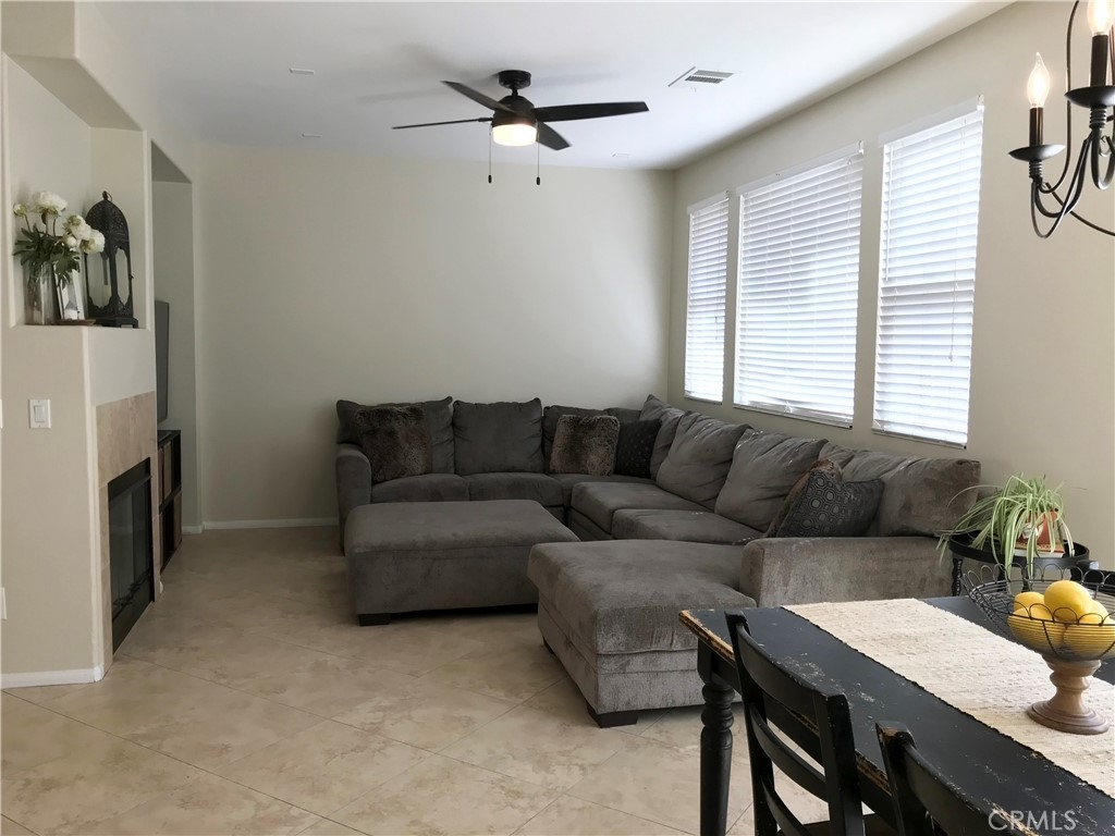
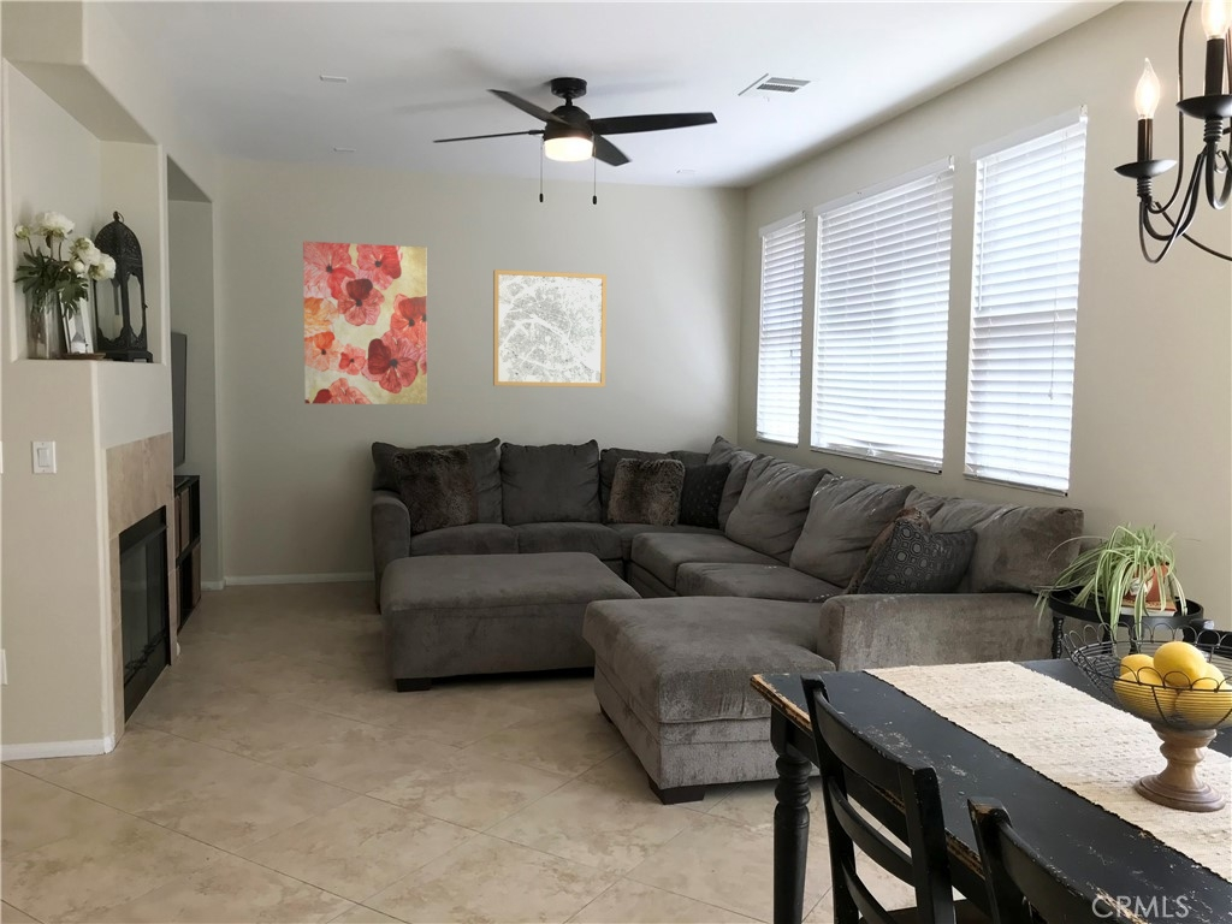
+ wall art [492,268,608,389]
+ wall art [302,241,428,405]
